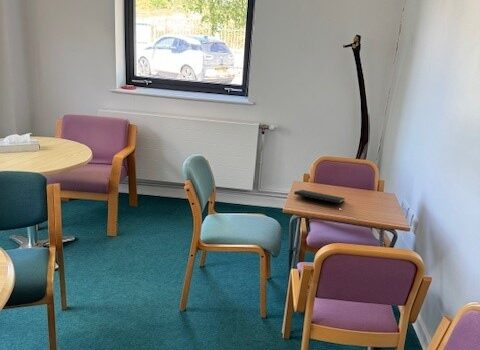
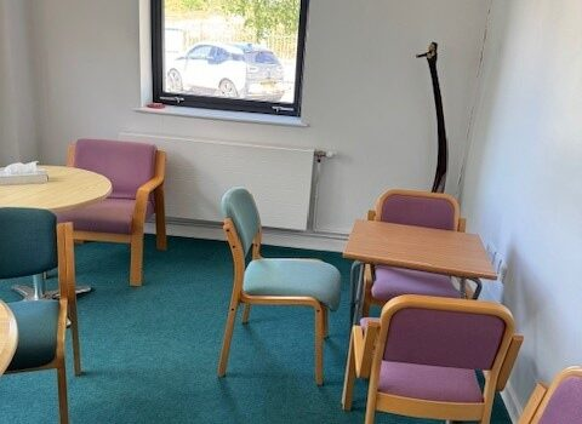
- notepad [293,189,346,207]
